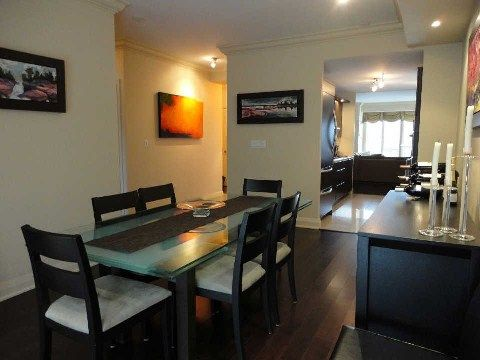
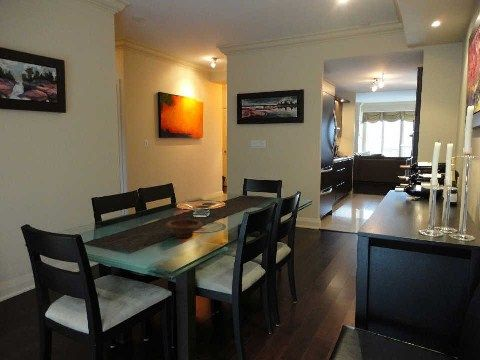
+ bowl [164,219,204,239]
